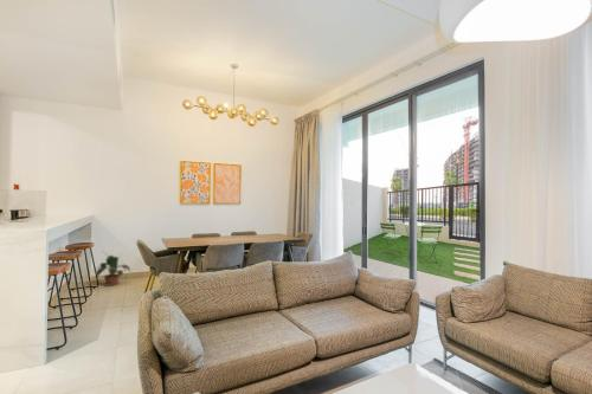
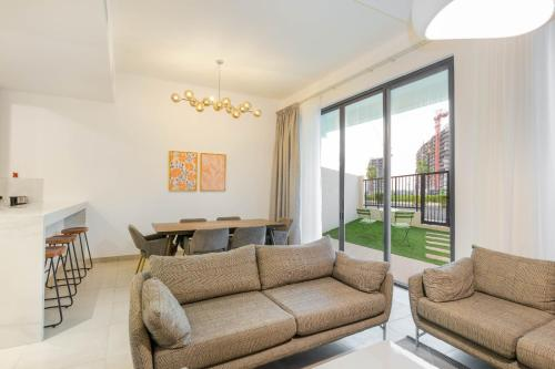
- potted plant [91,251,131,288]
